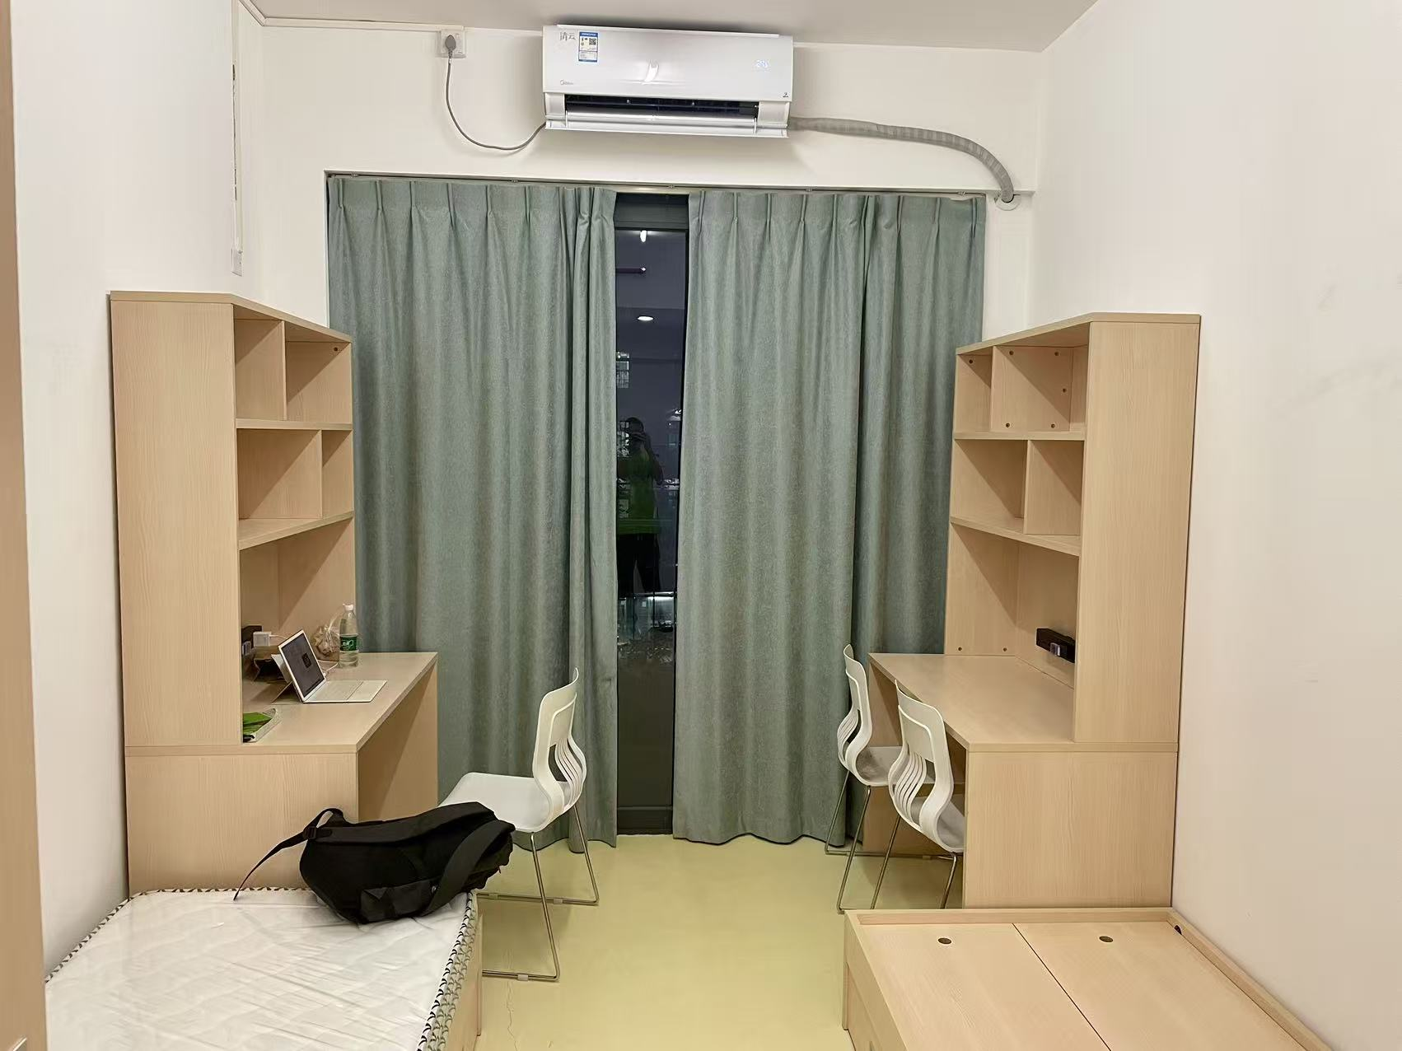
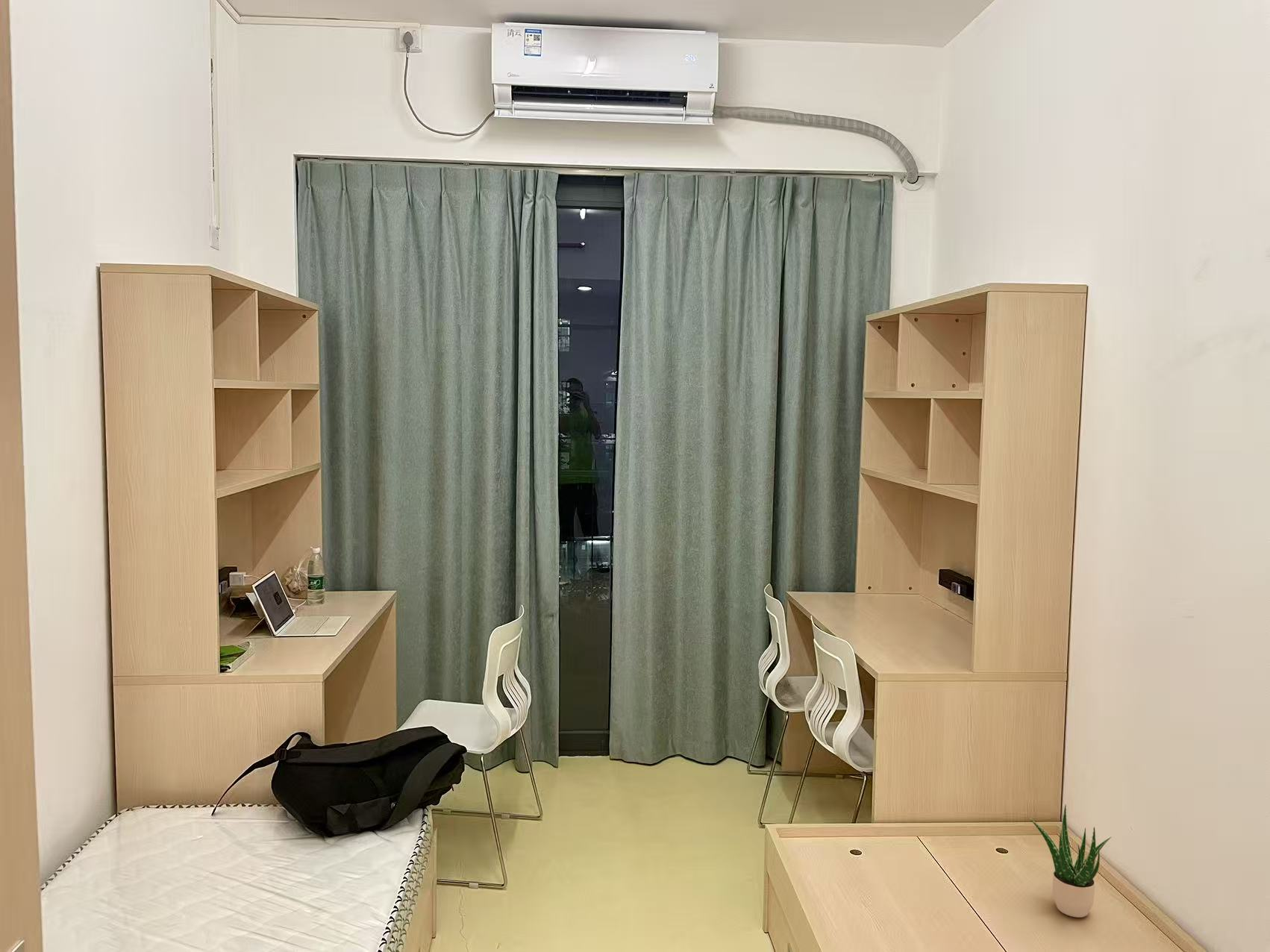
+ potted plant [1028,804,1112,918]
